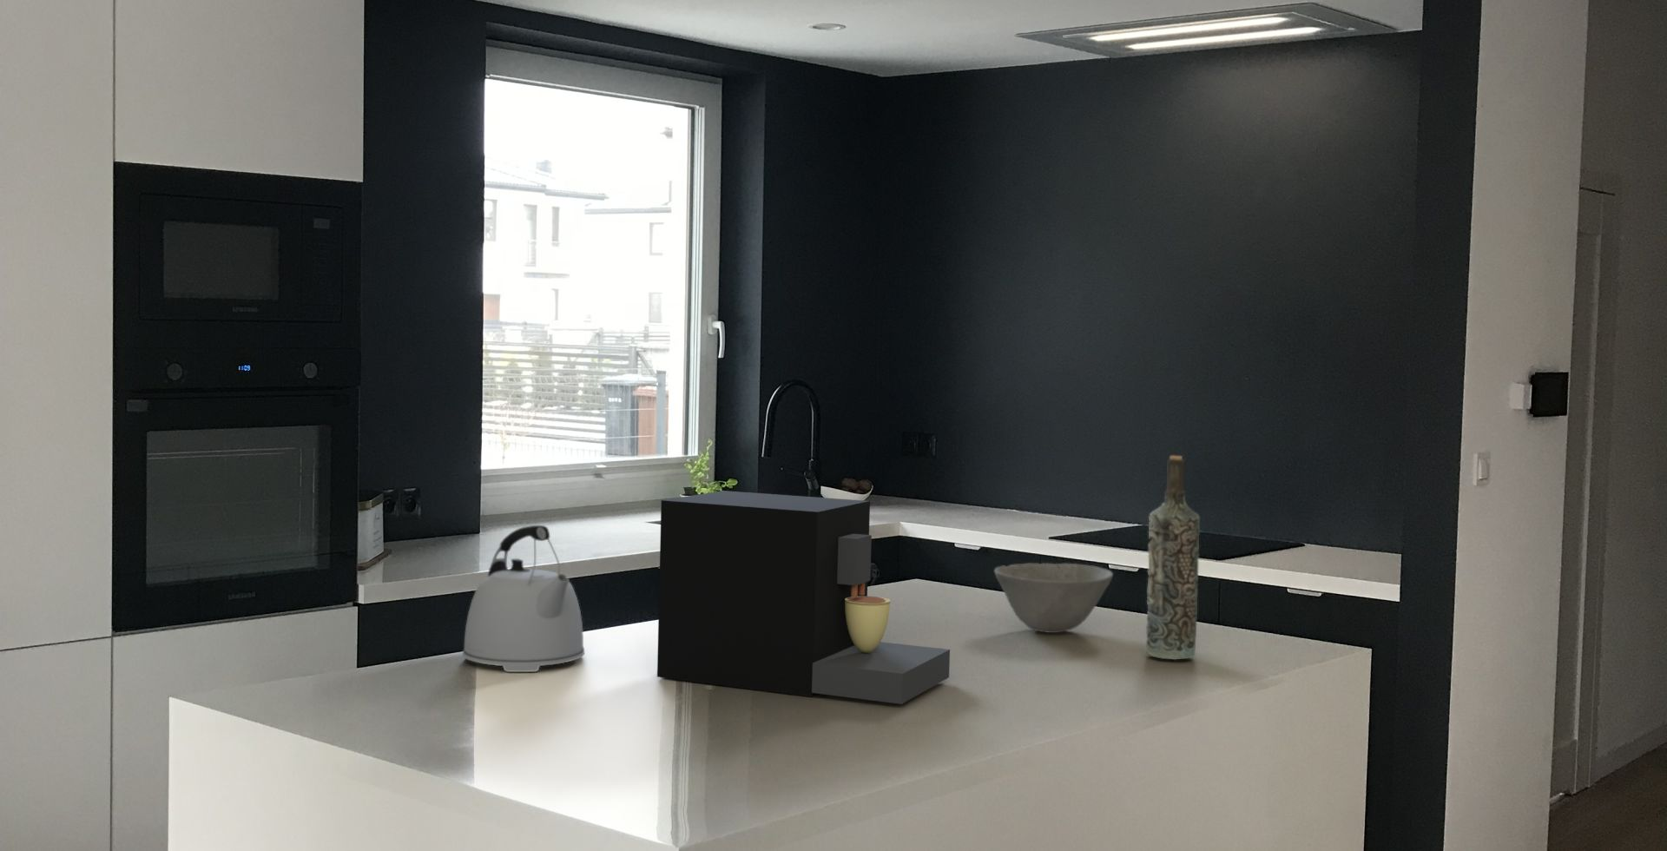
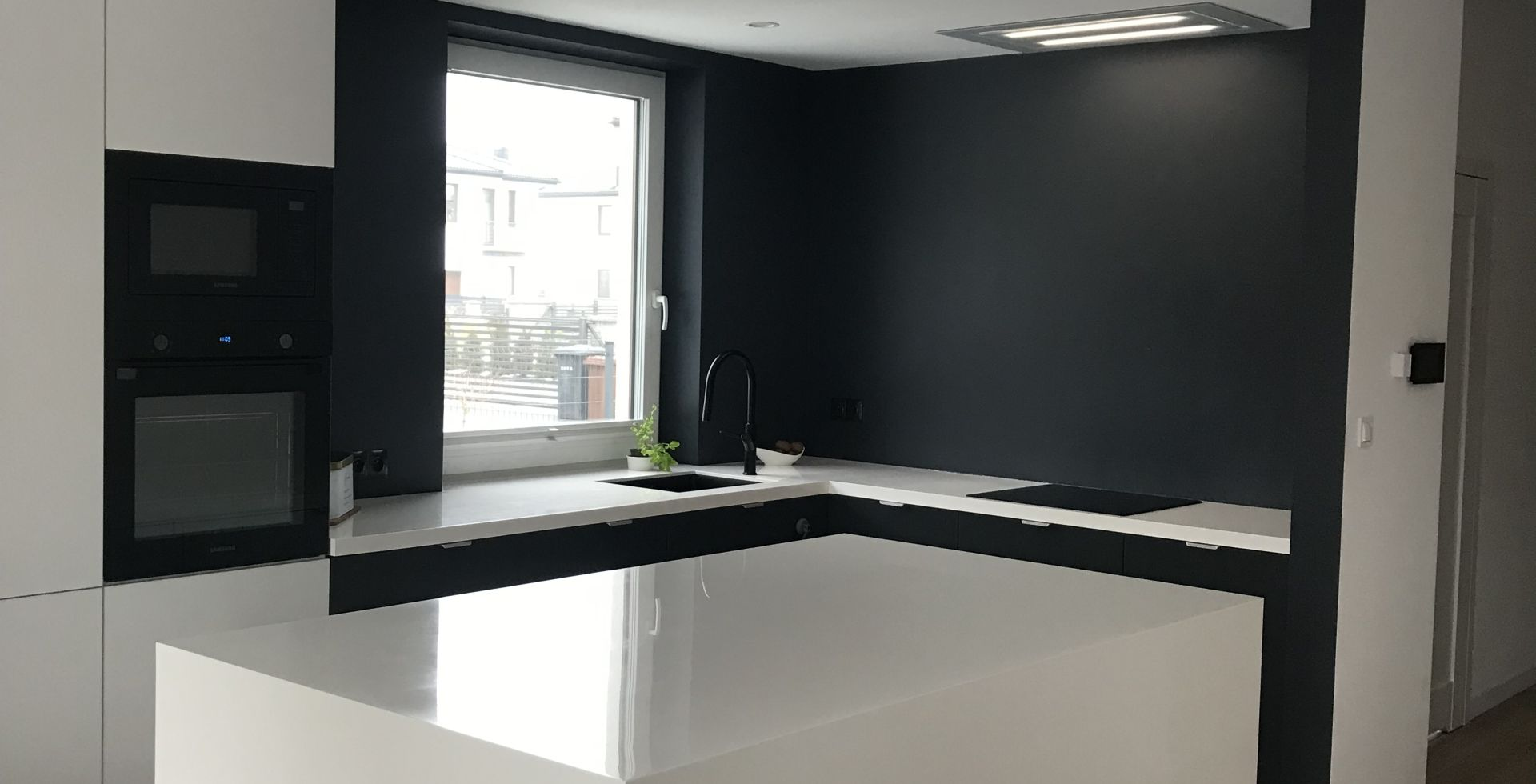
- kettle [462,524,585,673]
- bowl [993,562,1114,634]
- bottle [1145,455,1200,661]
- coffee maker [657,490,951,706]
